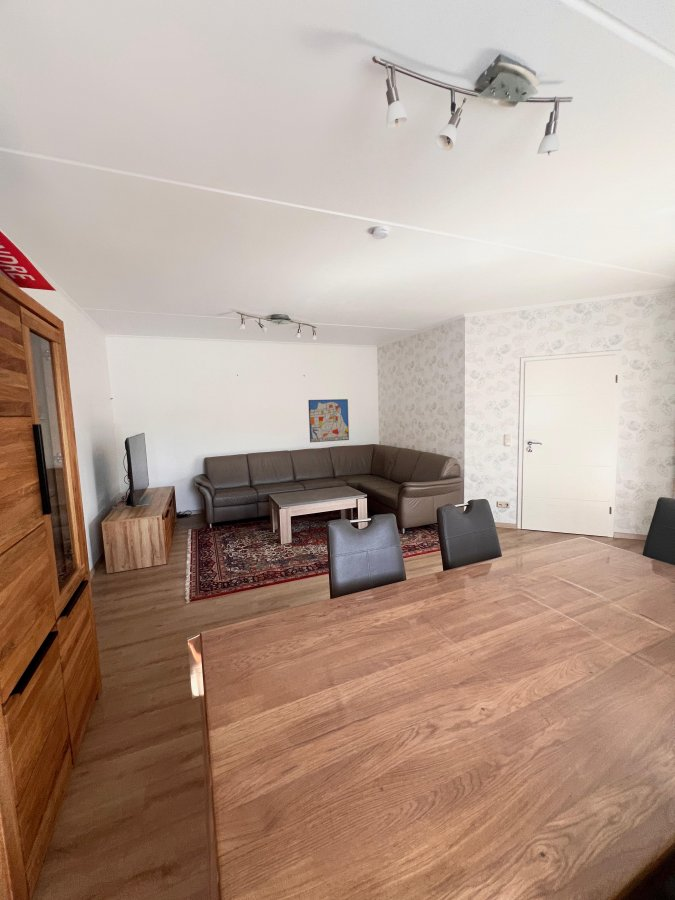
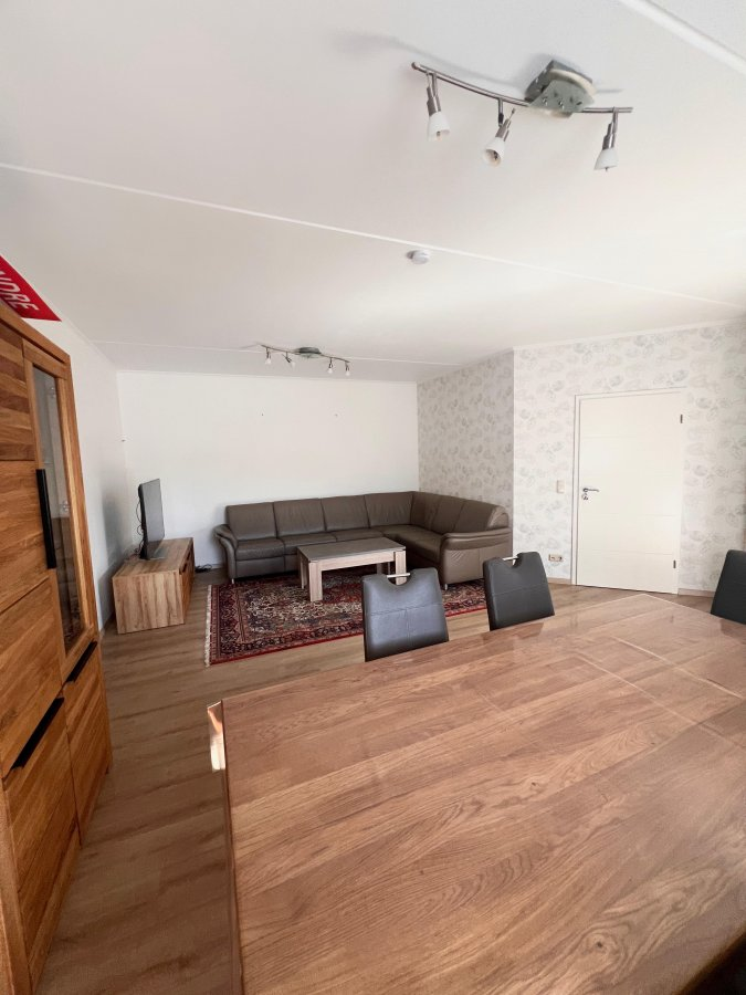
- wall art [307,398,350,443]
